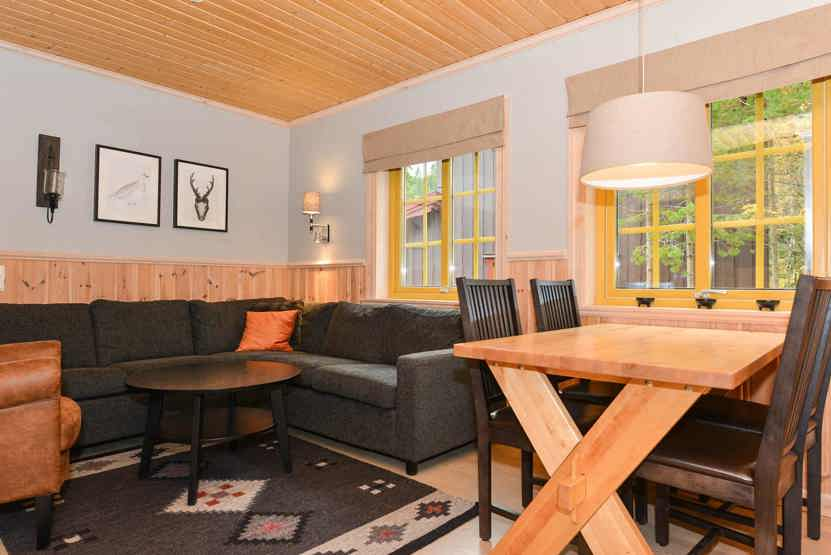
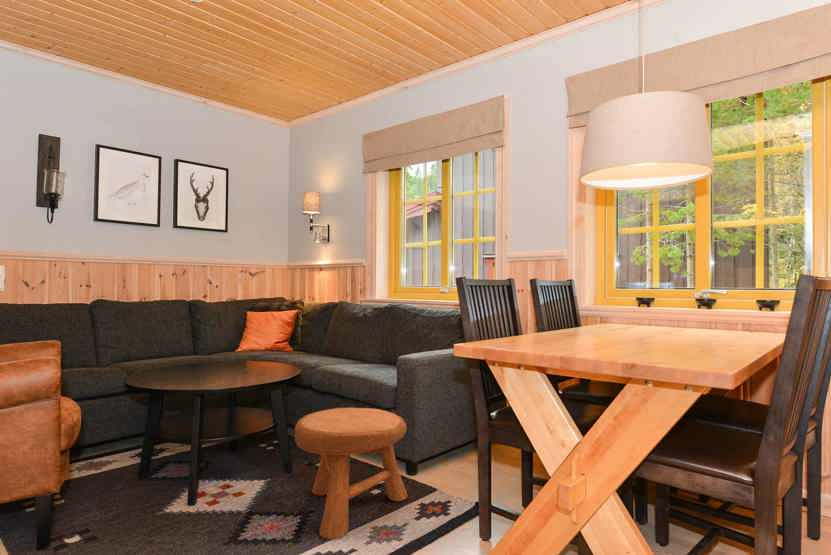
+ stool [294,406,409,540]
